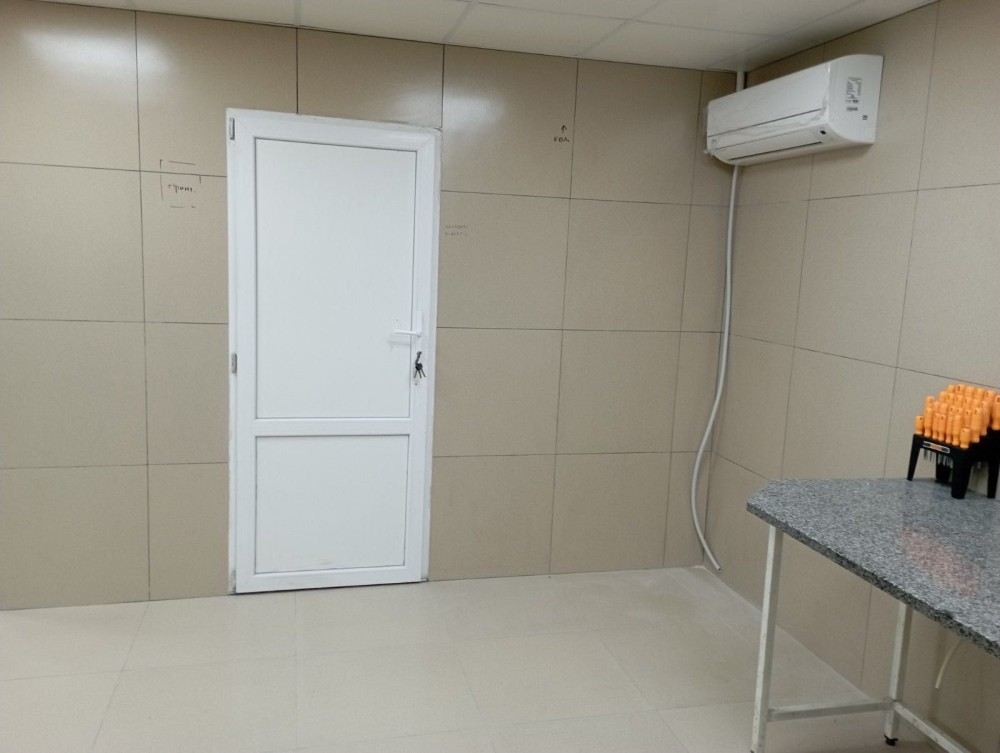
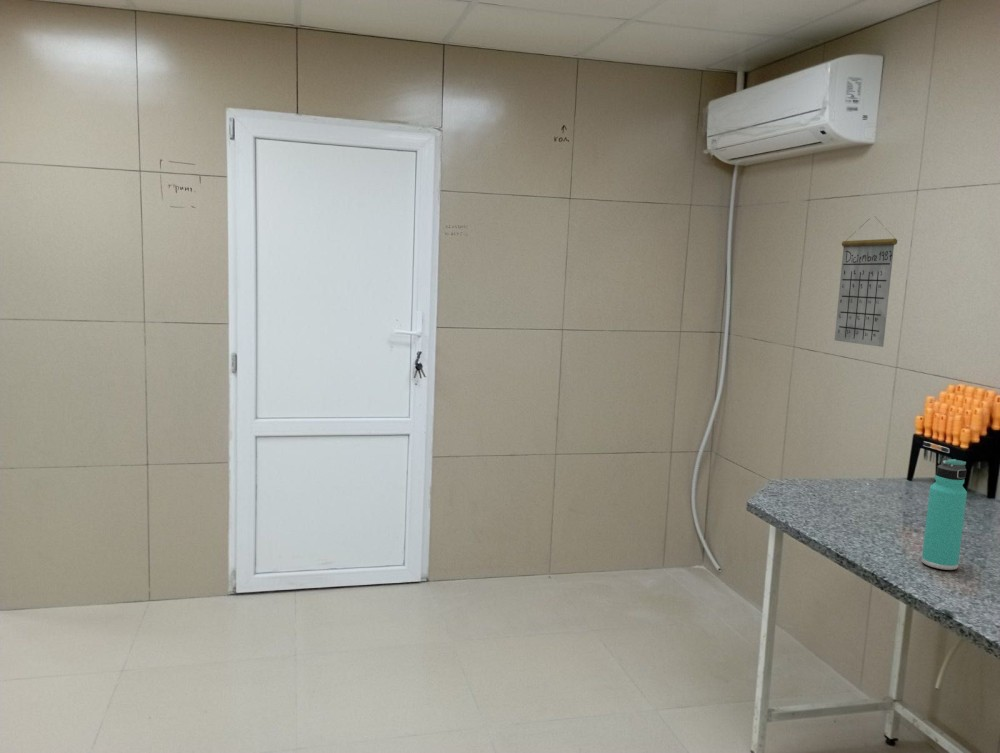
+ thermos bottle [921,457,968,571]
+ calendar [834,217,898,348]
